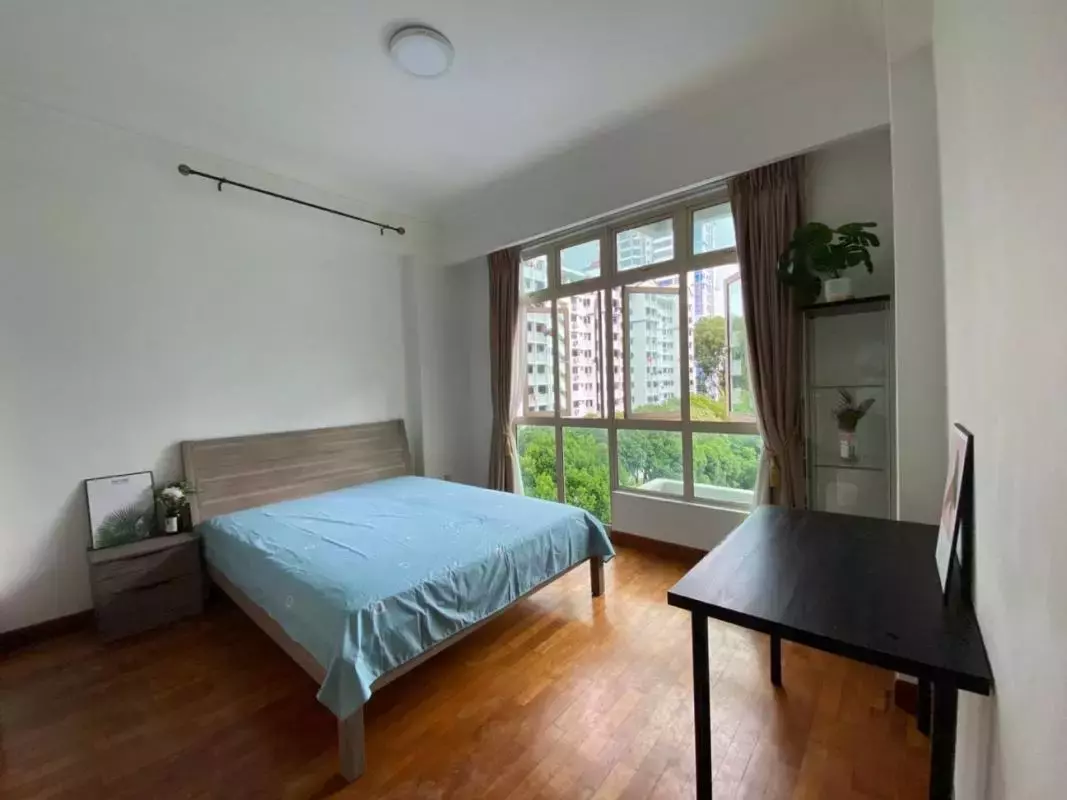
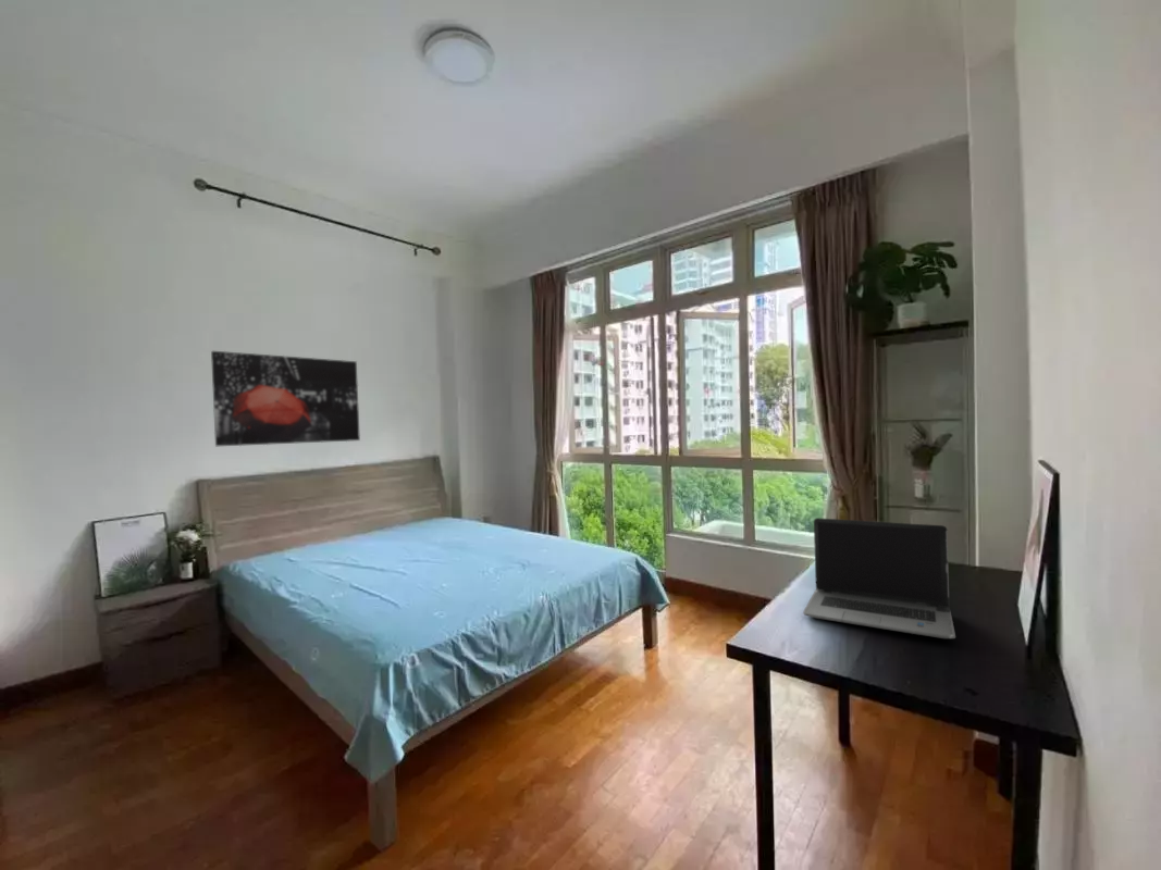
+ laptop computer [802,517,956,639]
+ wall art [210,350,361,447]
